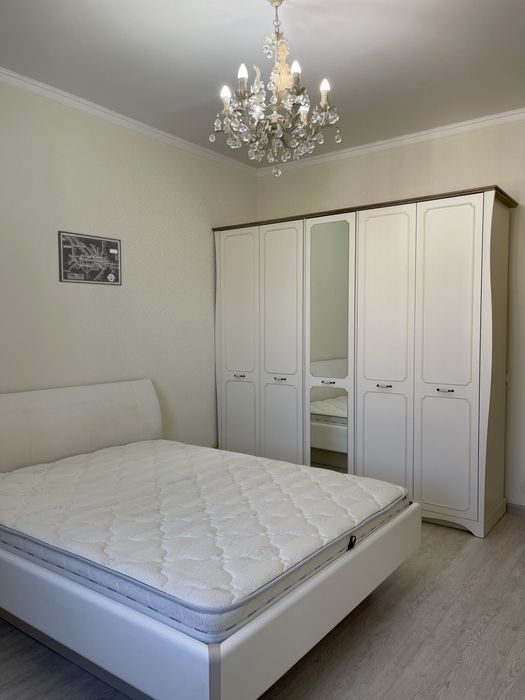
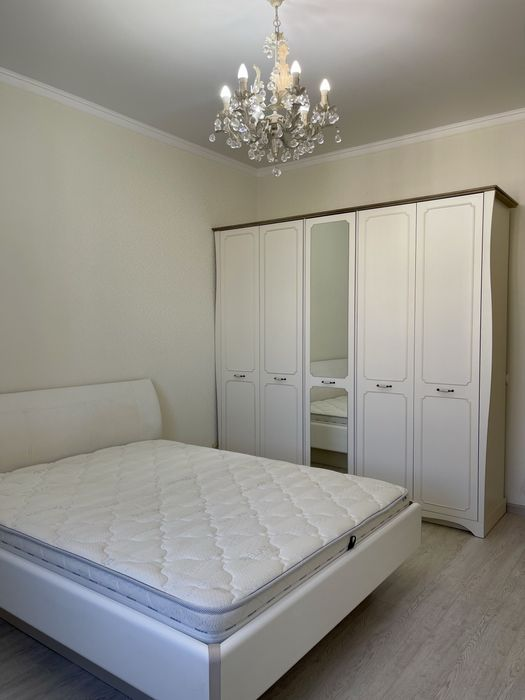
- wall art [57,230,123,287]
